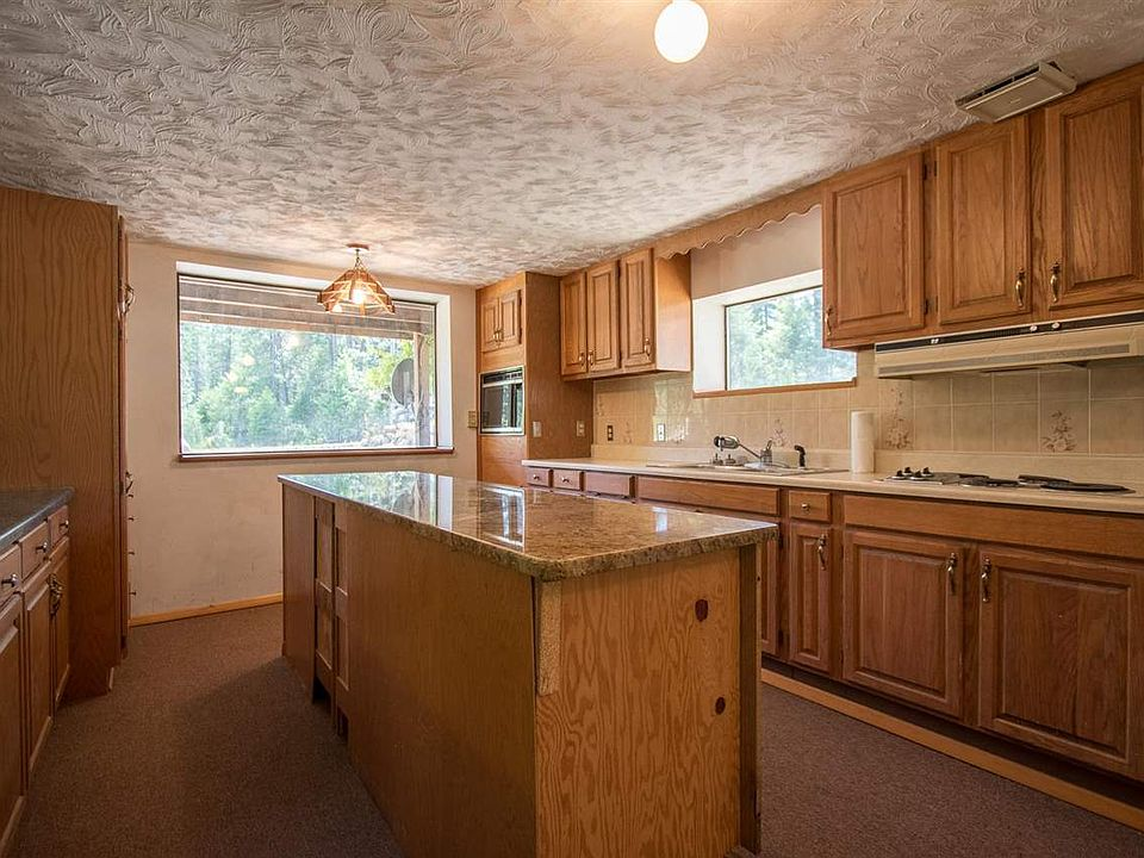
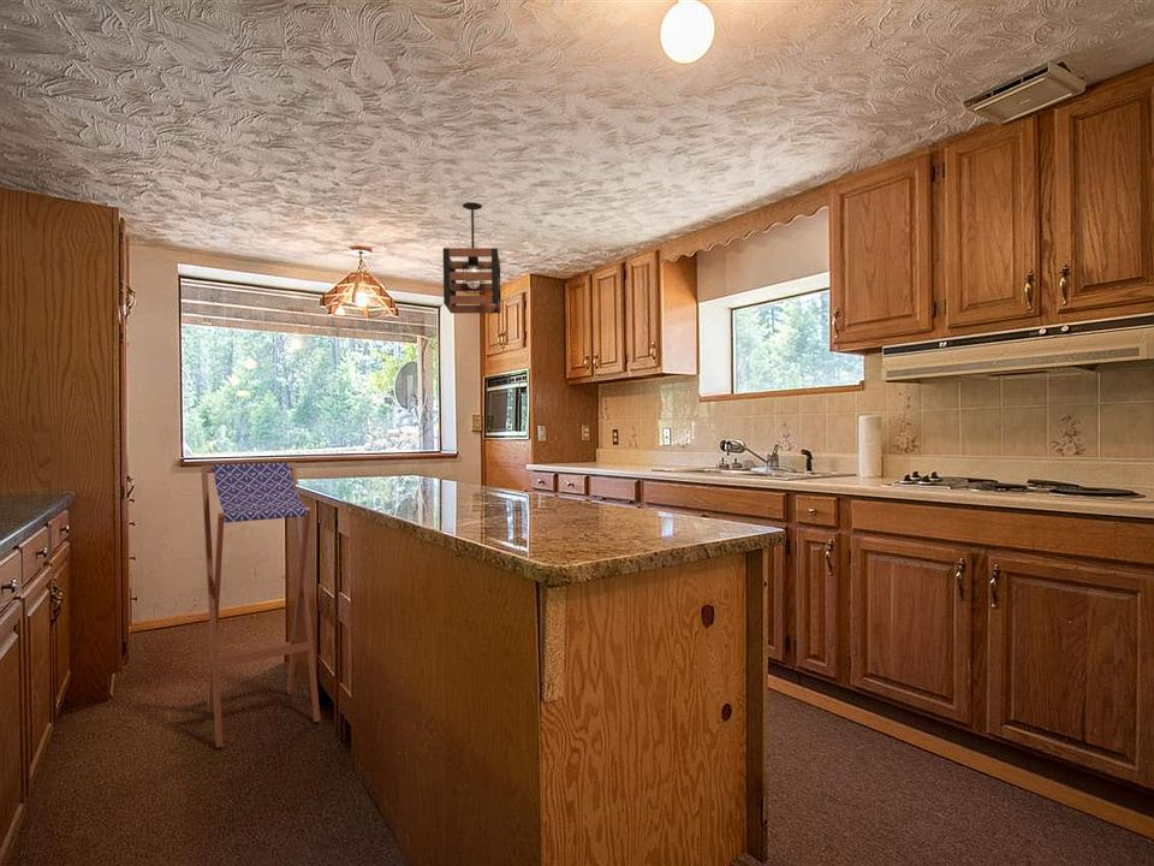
+ pendant light [442,201,502,314]
+ stool [200,462,321,749]
